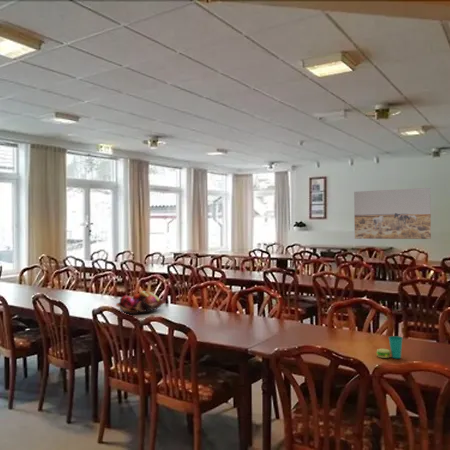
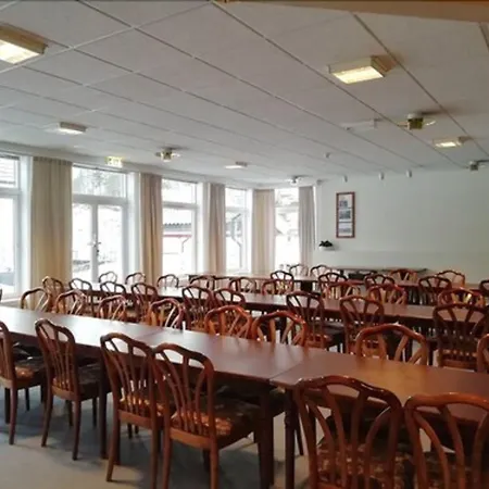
- wall art [353,187,432,240]
- fruit basket [115,290,166,315]
- cup [376,335,403,359]
